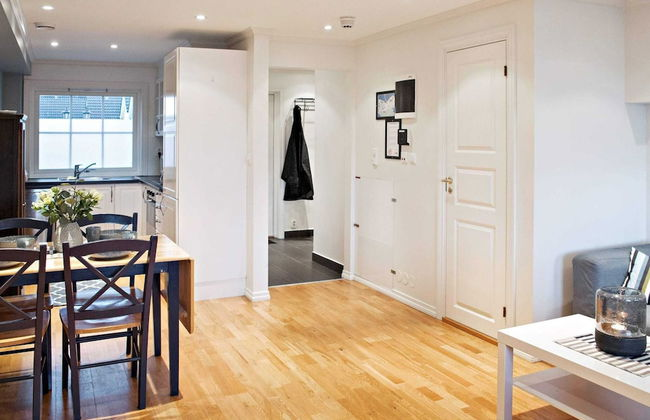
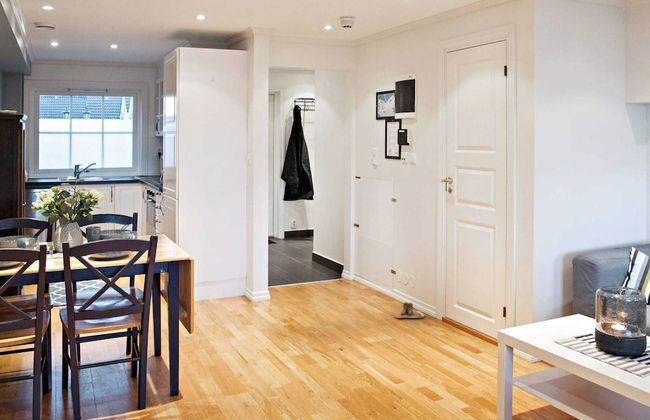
+ boots [393,301,425,319]
